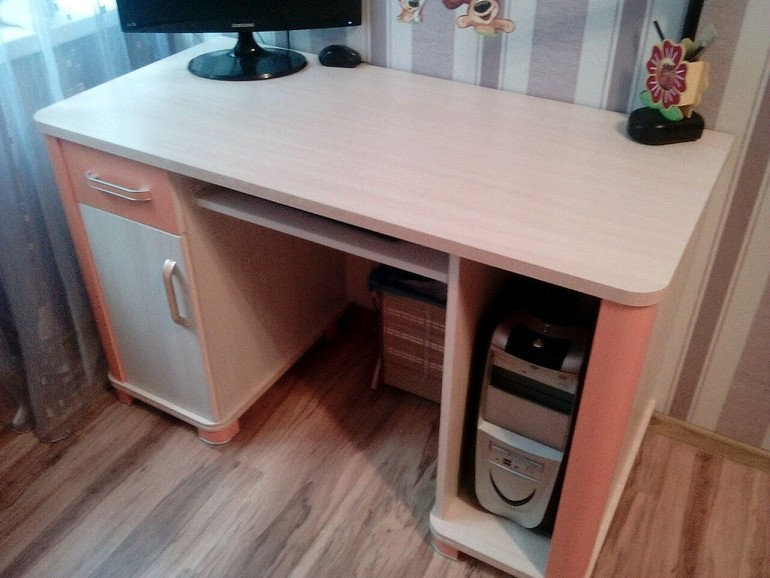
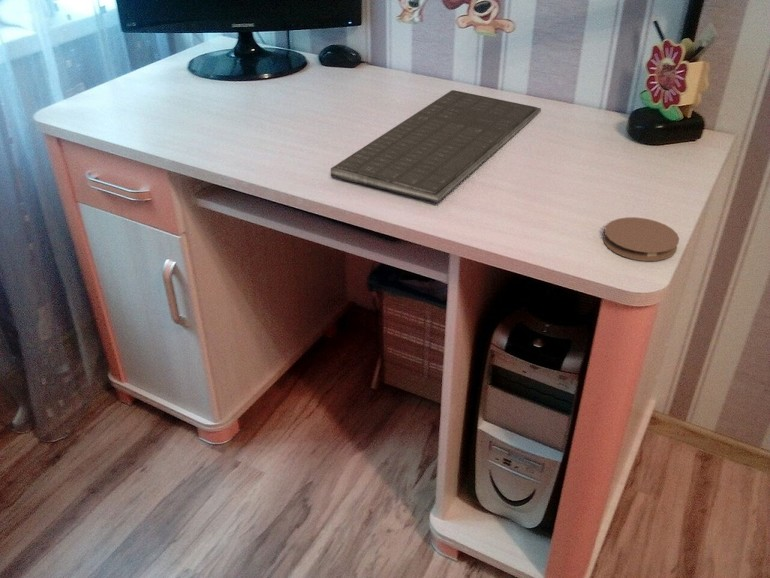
+ coaster [602,216,680,262]
+ computer keyboard [330,89,542,204]
